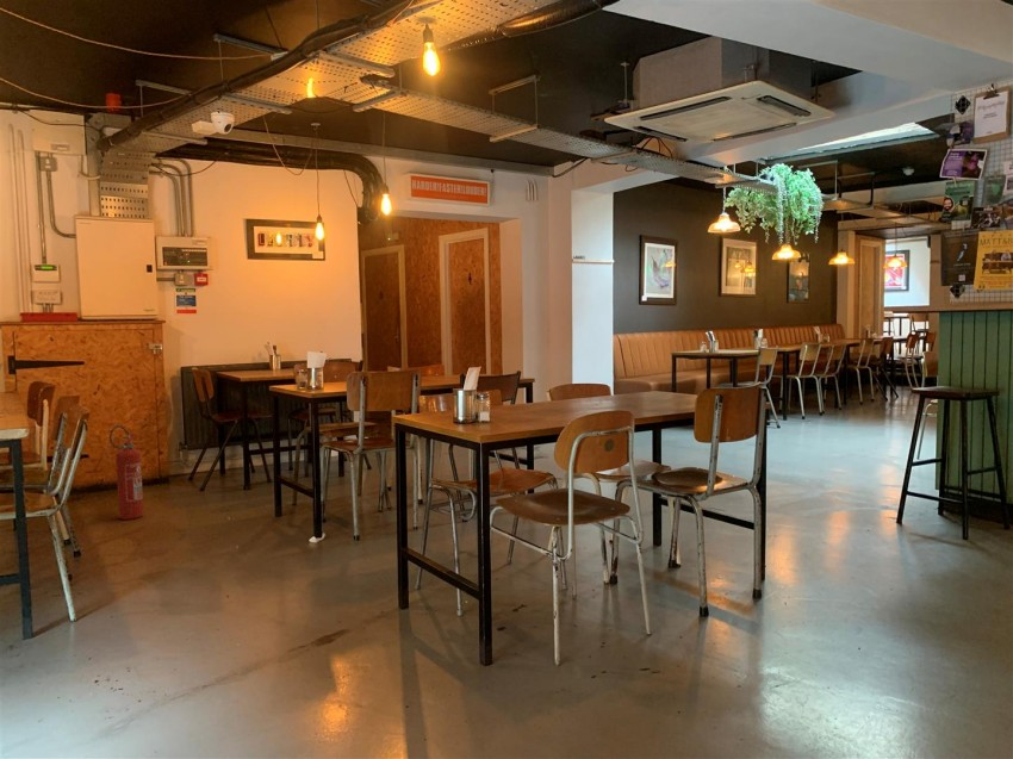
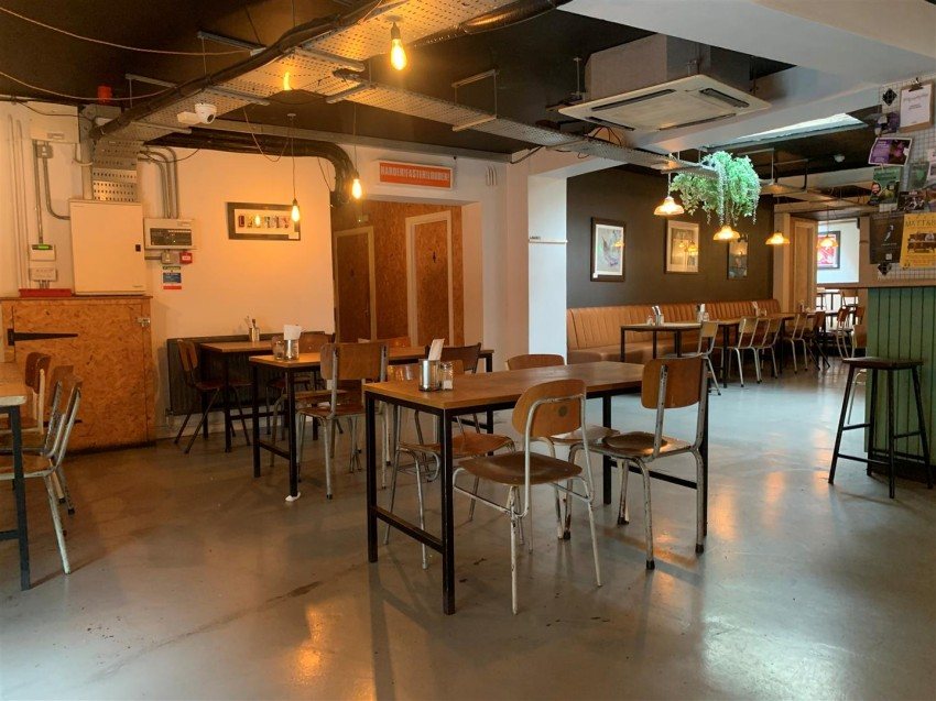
- fire extinguisher [108,424,144,521]
